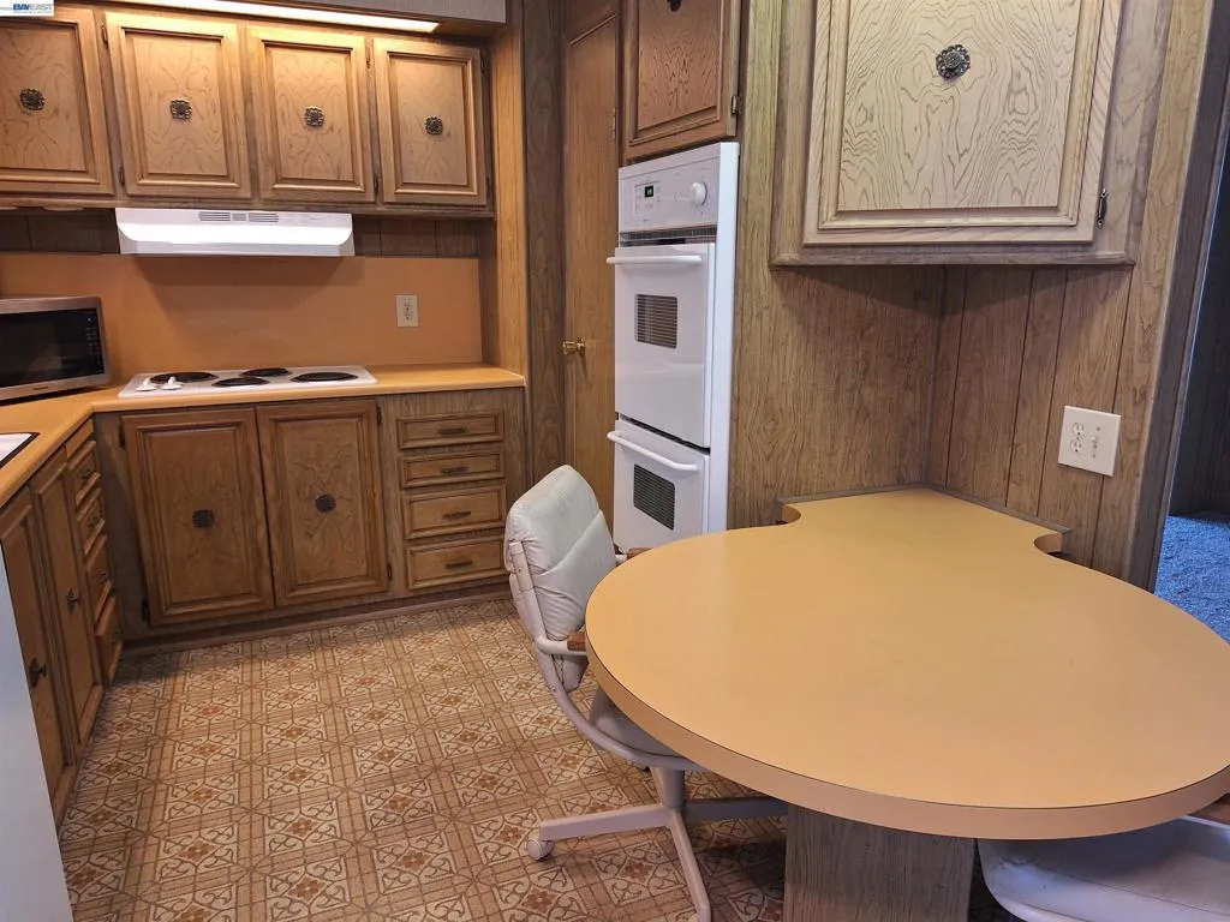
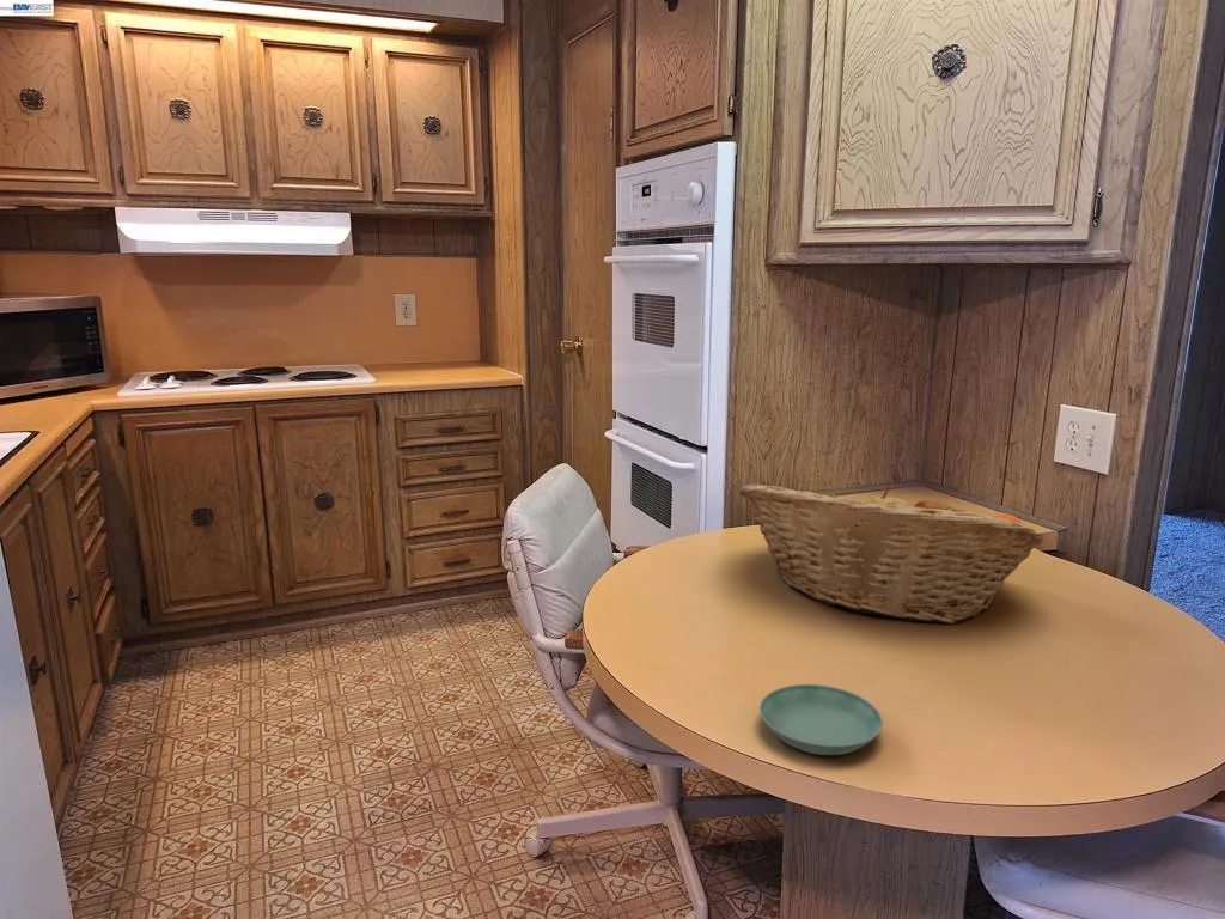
+ fruit basket [738,481,1046,625]
+ saucer [758,683,884,756]
